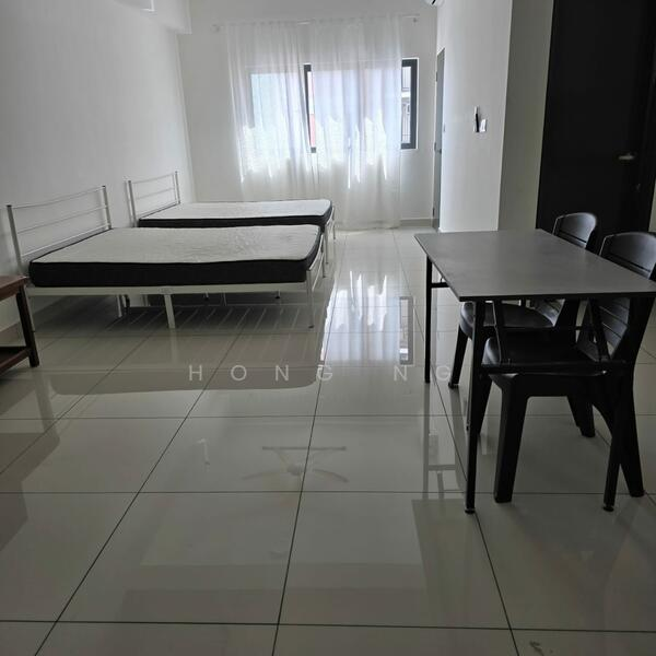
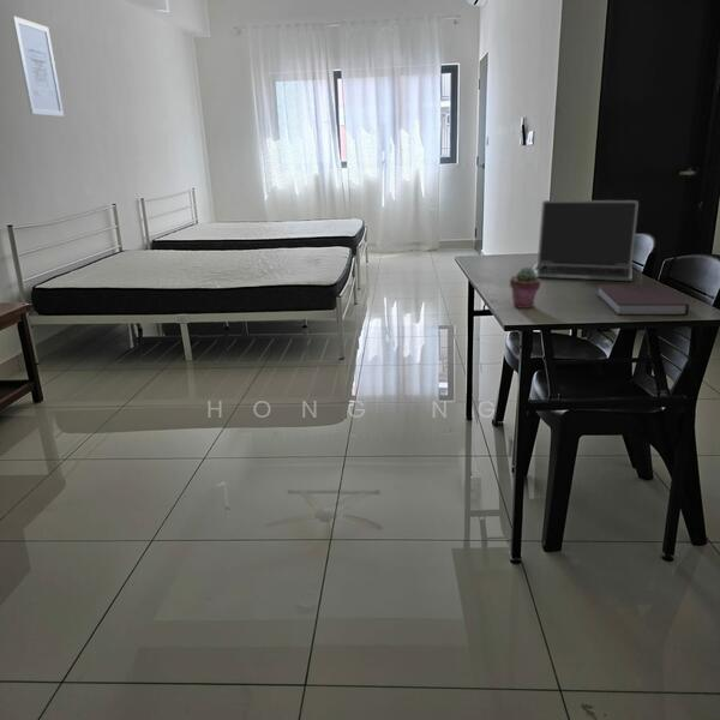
+ laptop [533,199,640,282]
+ potted succulent [509,266,542,310]
+ notebook [595,283,690,317]
+ wall art [11,14,65,118]
